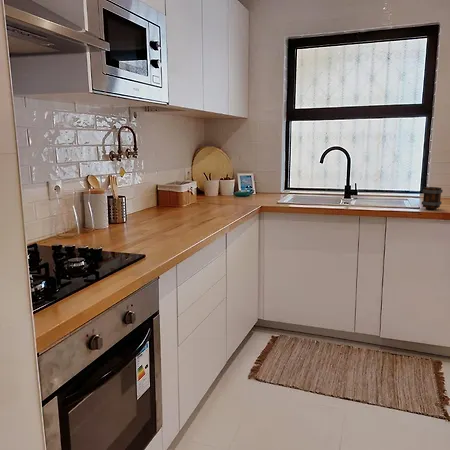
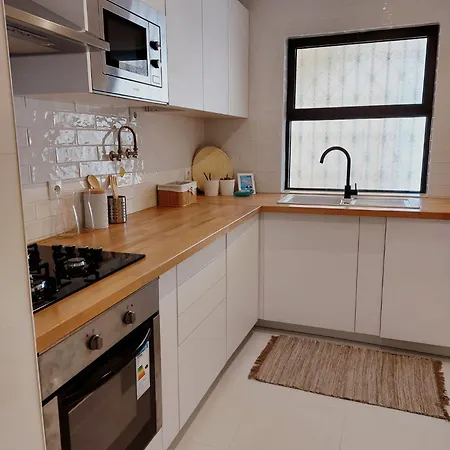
- mug [421,186,444,211]
